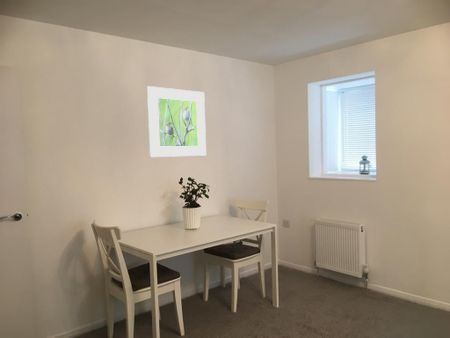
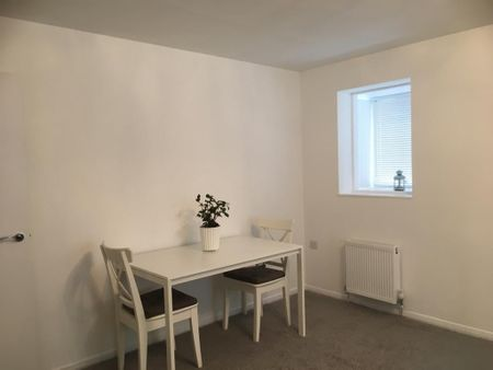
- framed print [146,85,207,158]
